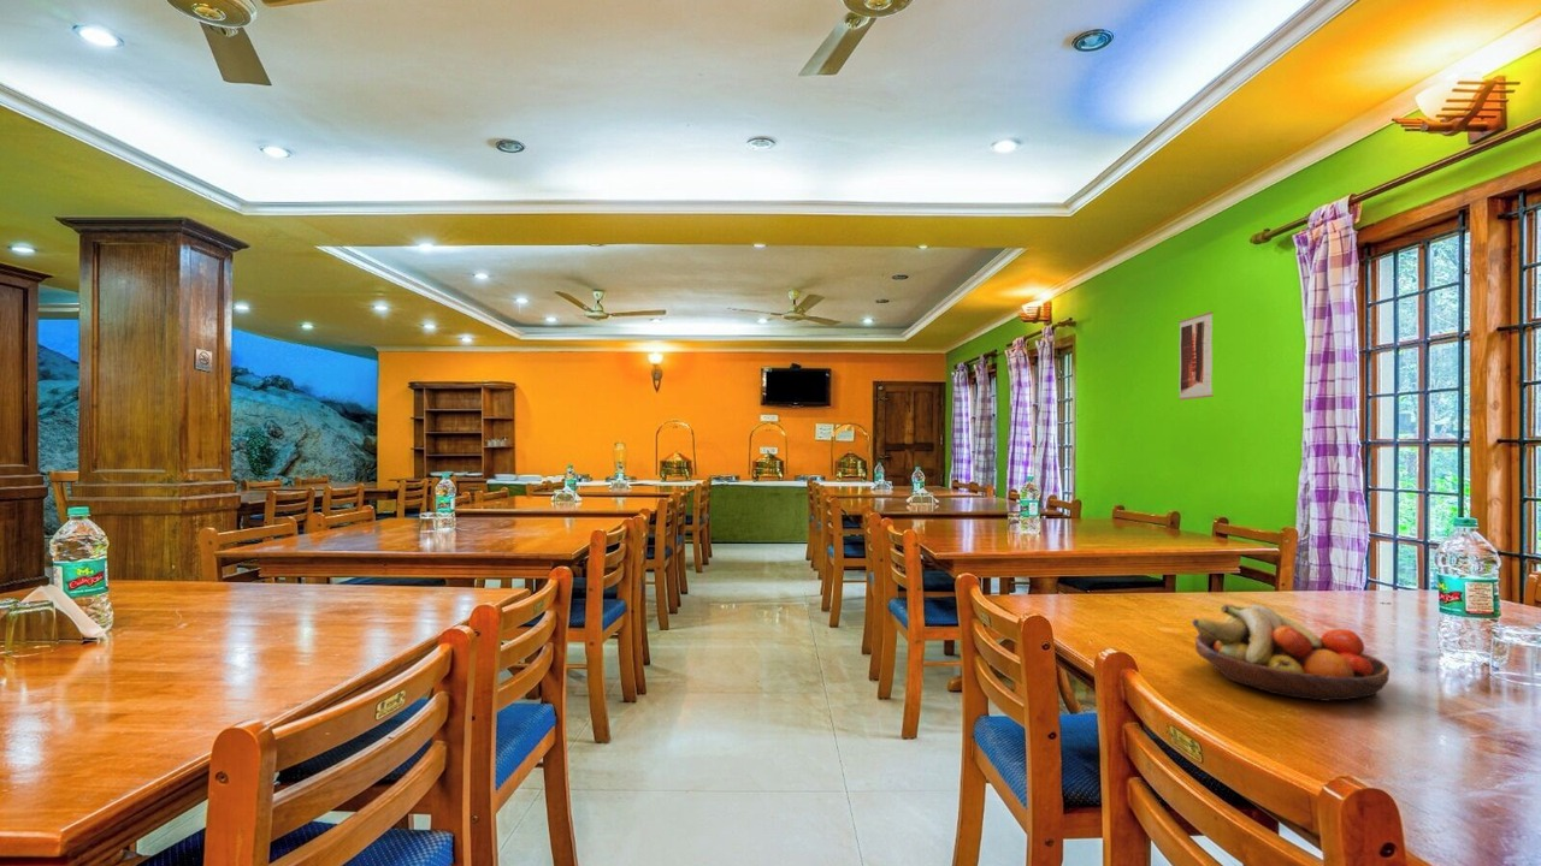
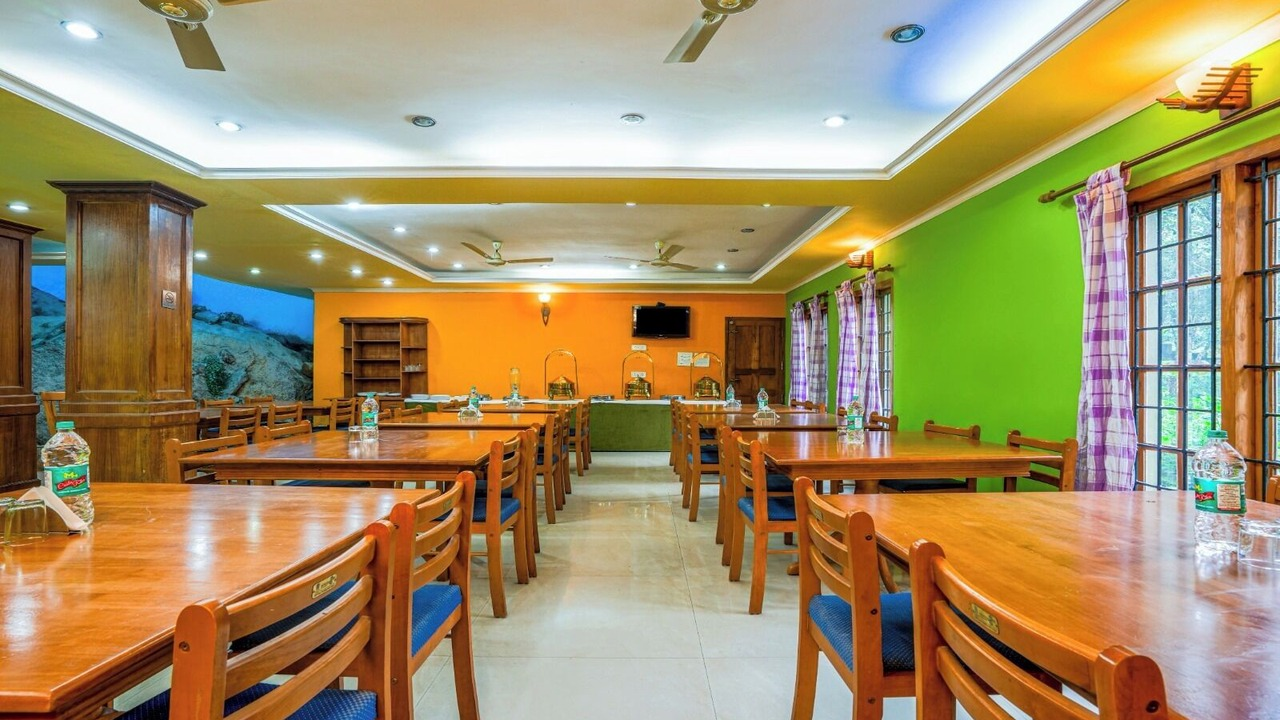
- fruit bowl [1191,604,1391,702]
- wall art [1177,310,1215,402]
